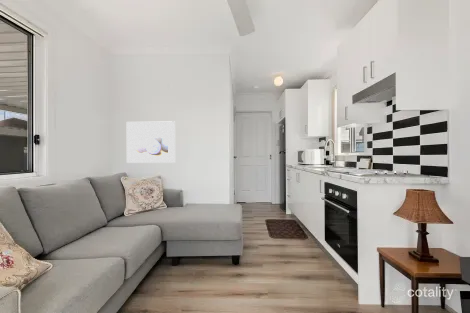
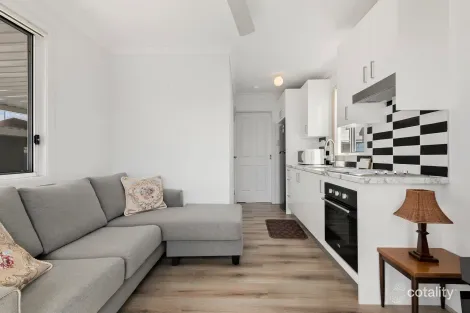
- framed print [126,120,176,164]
